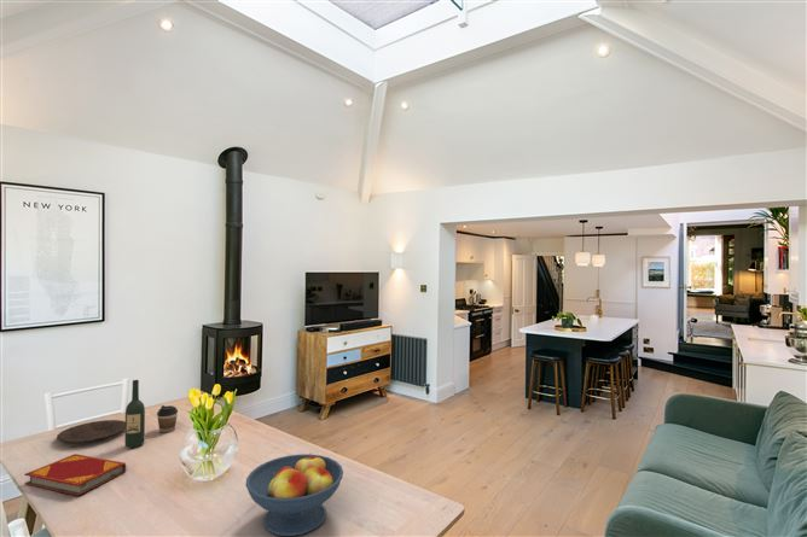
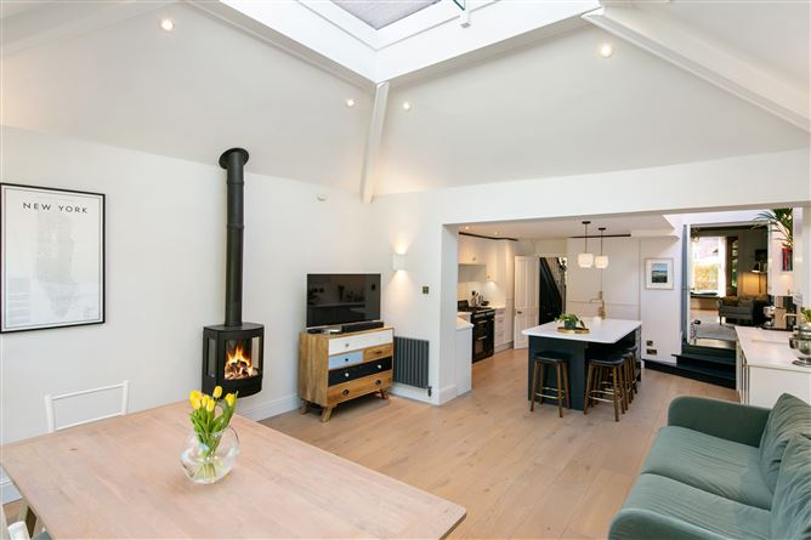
- coffee cup [156,404,179,433]
- hardback book [23,453,127,497]
- wine bottle [123,379,146,449]
- plate [56,419,126,444]
- fruit bowl [244,453,344,537]
